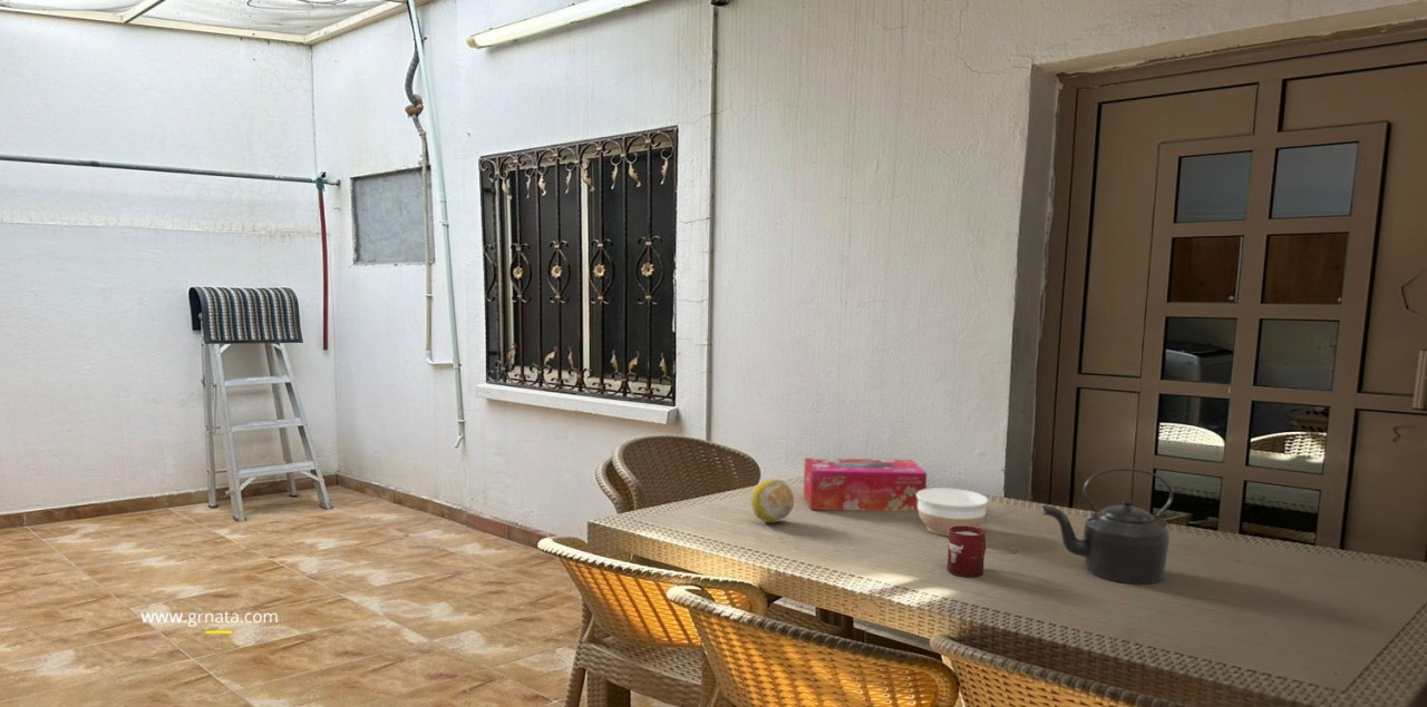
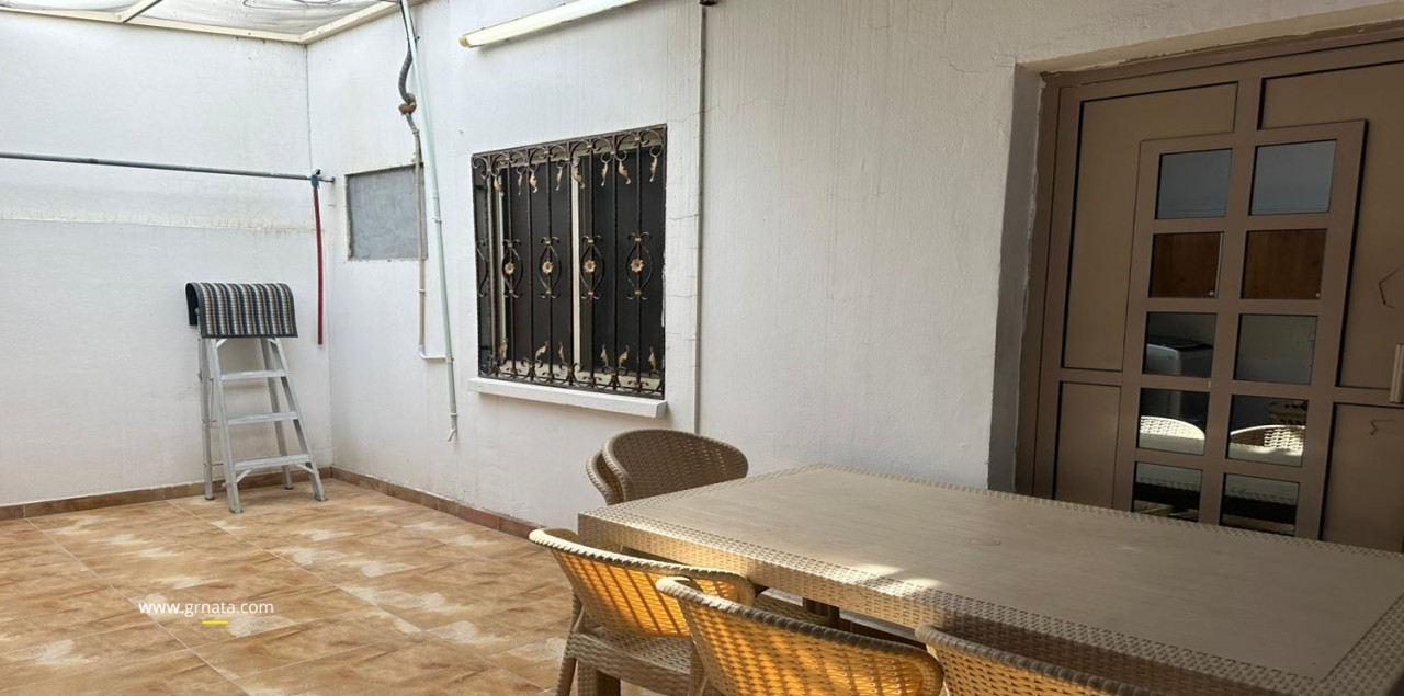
- kettle [1040,467,1174,585]
- bowl [916,487,989,538]
- tissue box [803,458,928,512]
- fruit [750,479,795,523]
- cup [947,526,987,578]
